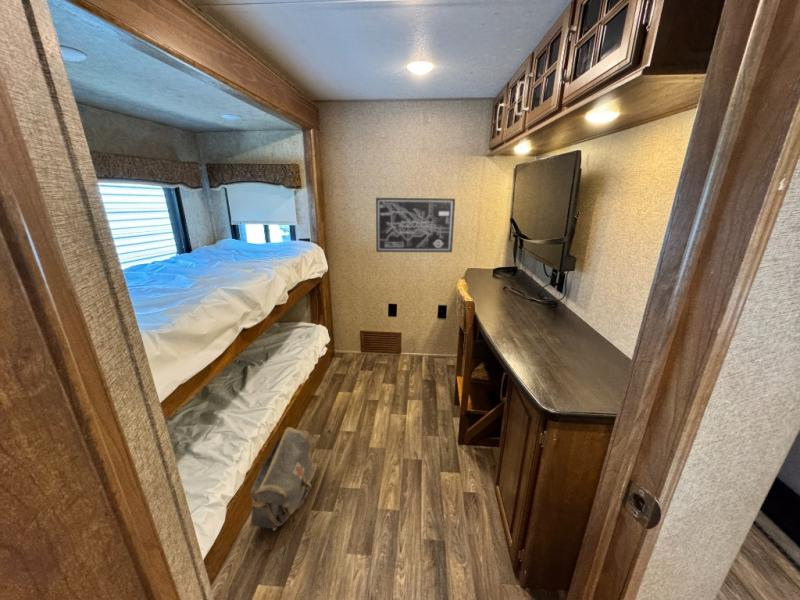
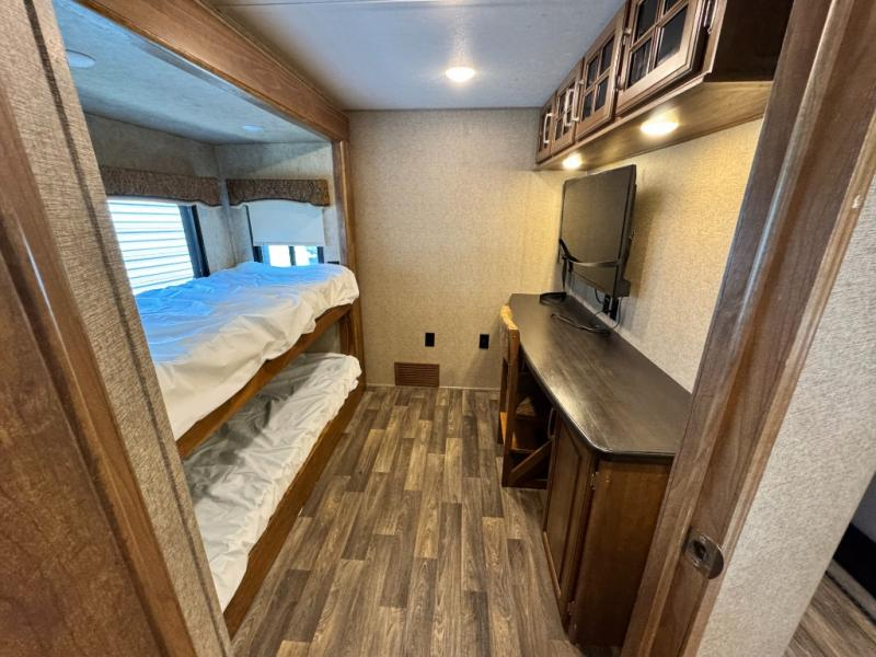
- wall art [375,197,456,253]
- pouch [249,426,319,532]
